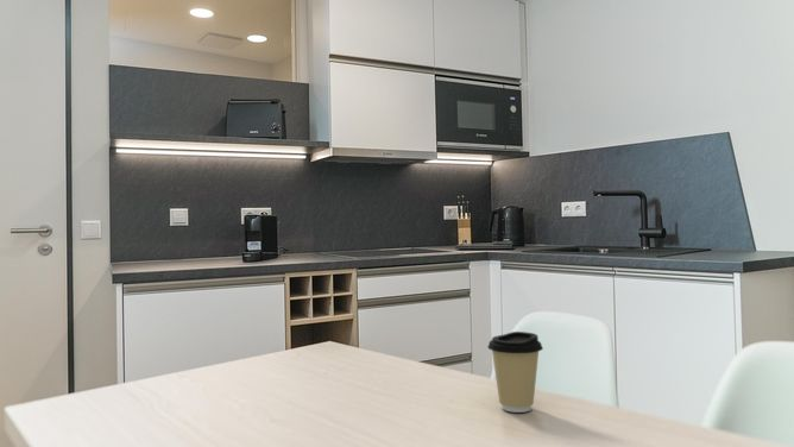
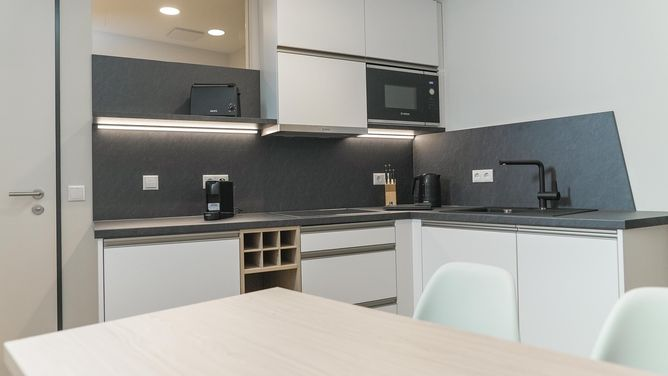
- coffee cup [486,330,544,414]
